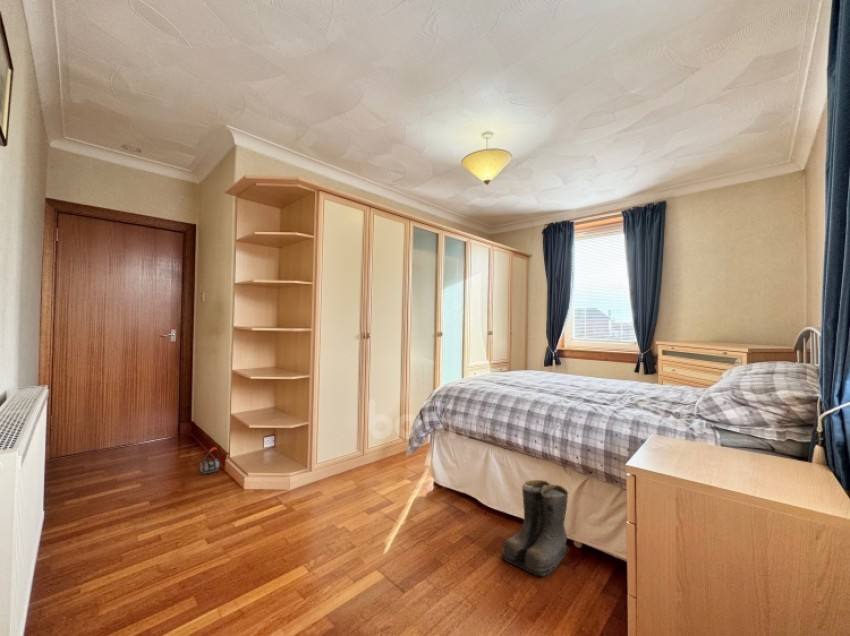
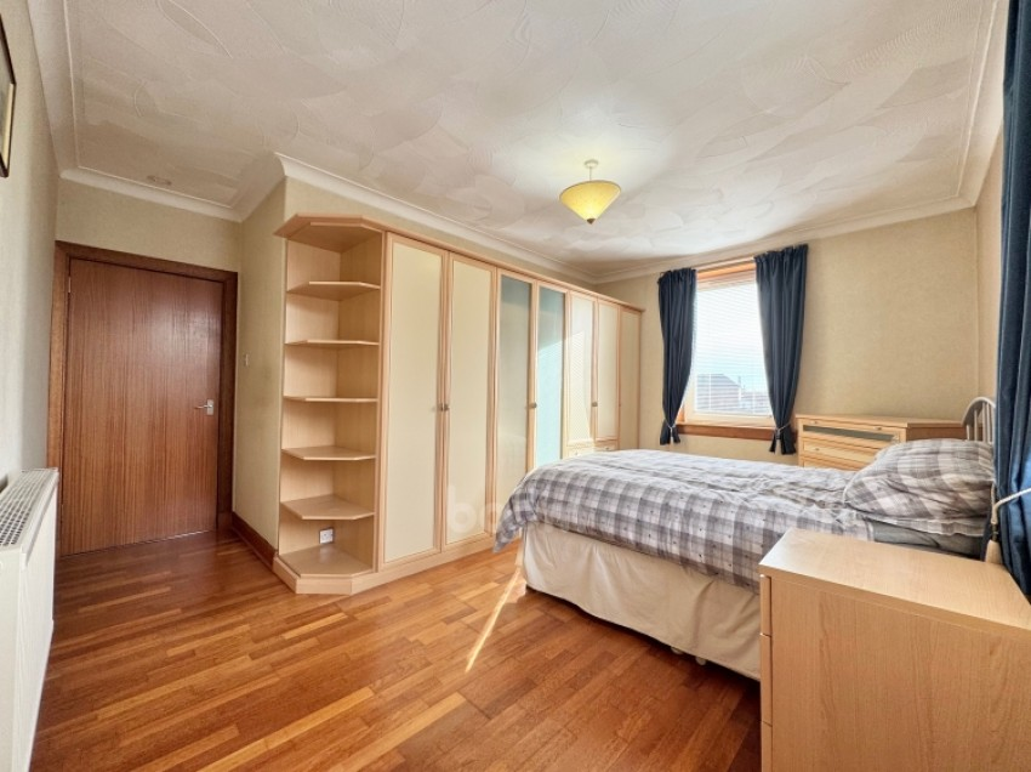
- boots [500,479,569,578]
- bag [199,446,221,474]
